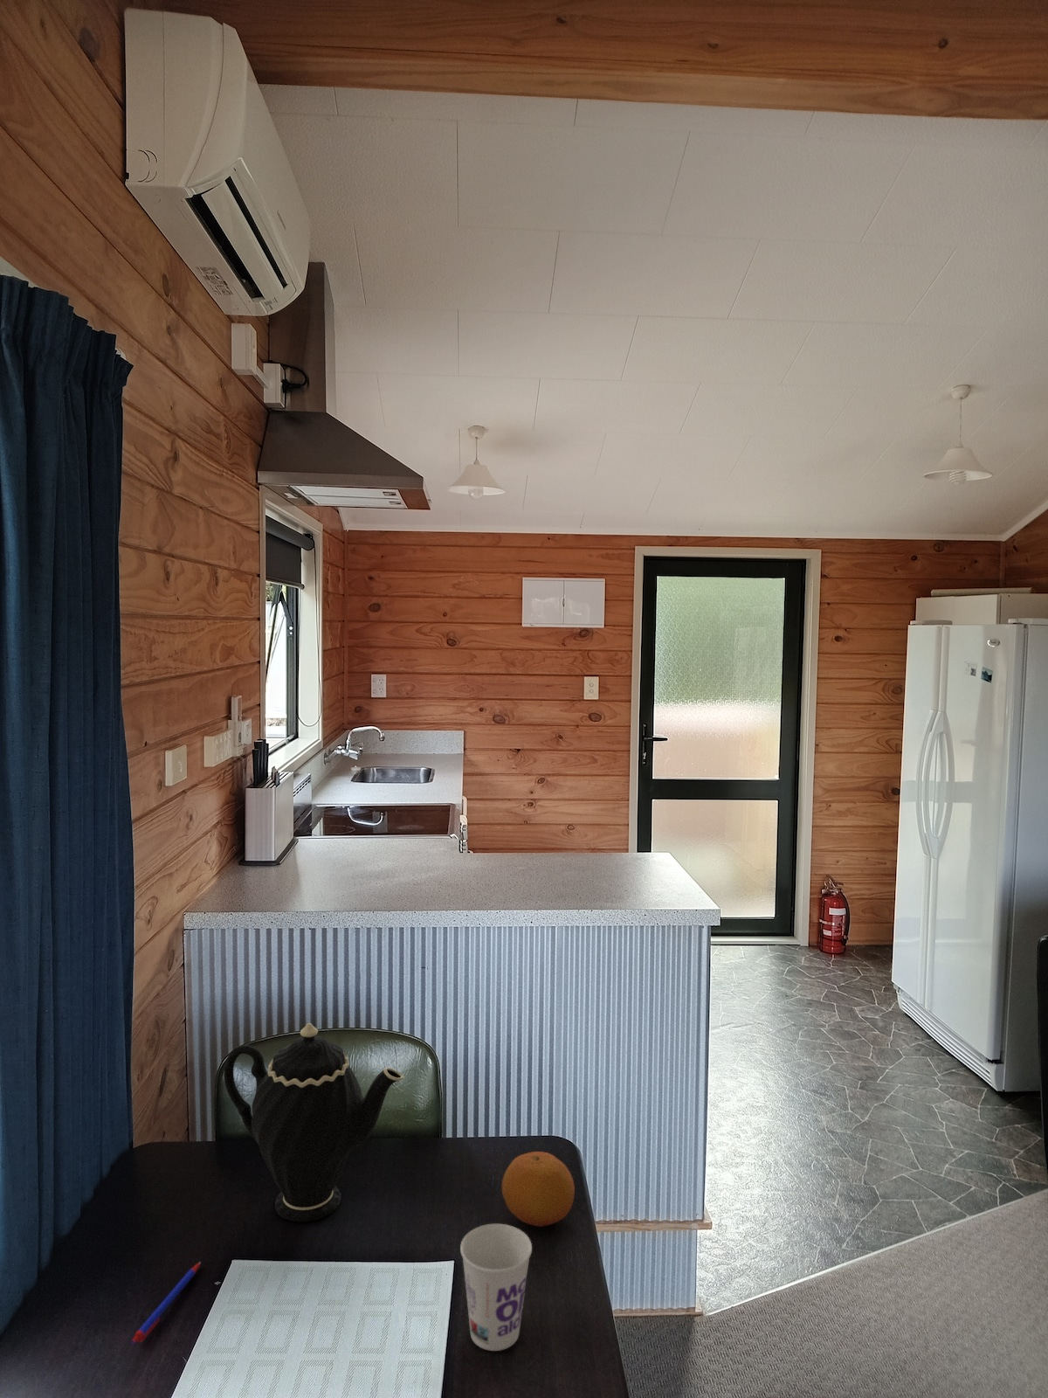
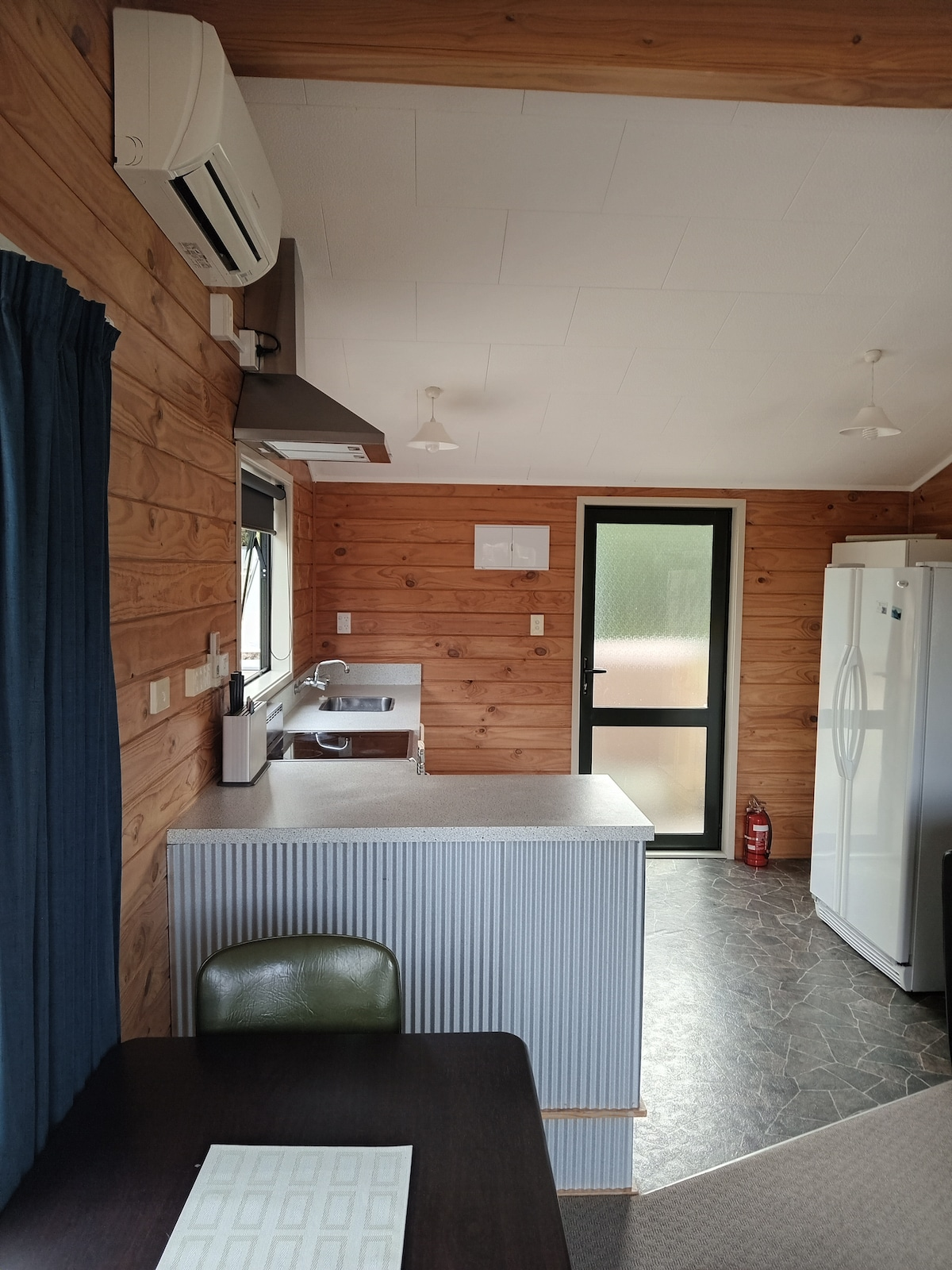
- cup [459,1223,533,1352]
- fruit [501,1150,576,1227]
- pen [130,1260,201,1345]
- teapot [222,1023,405,1222]
